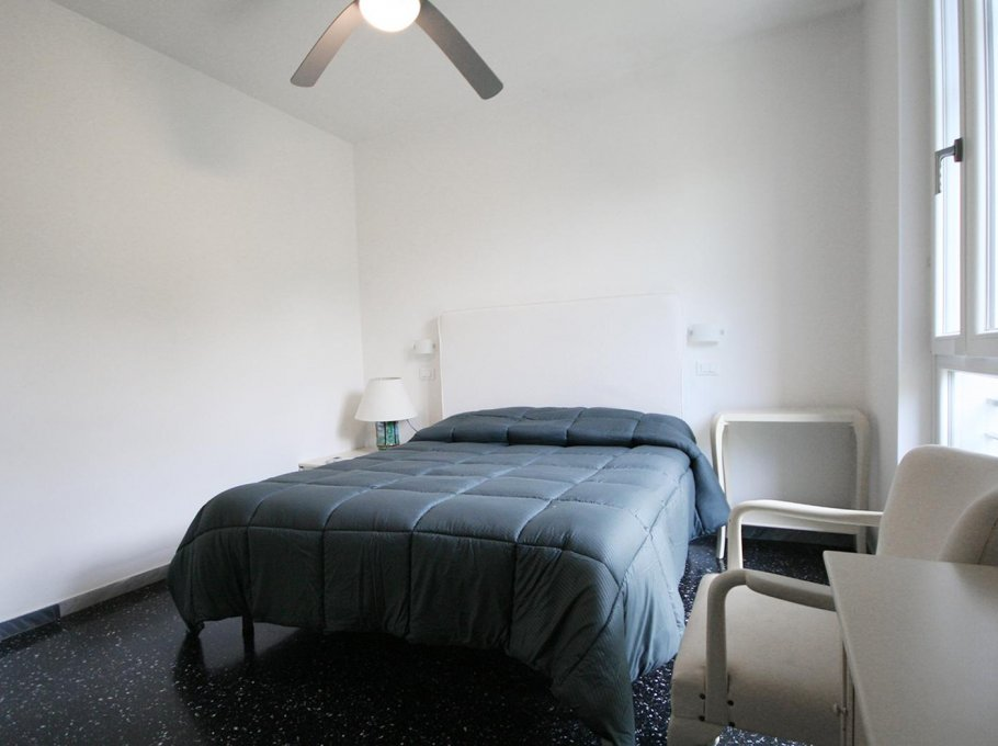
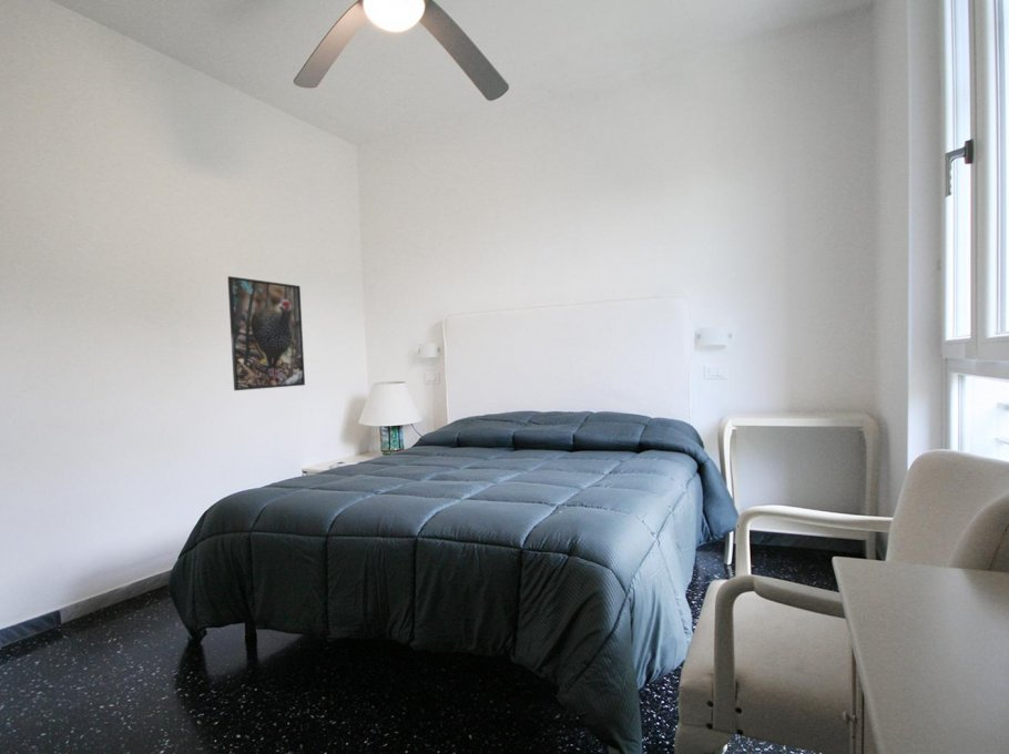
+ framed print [226,275,306,391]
